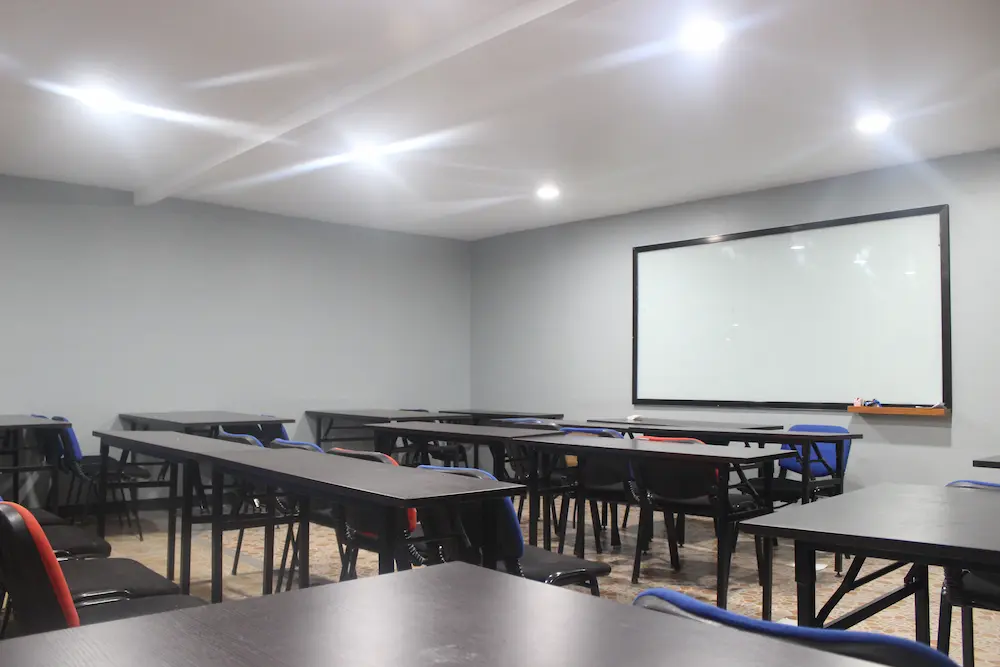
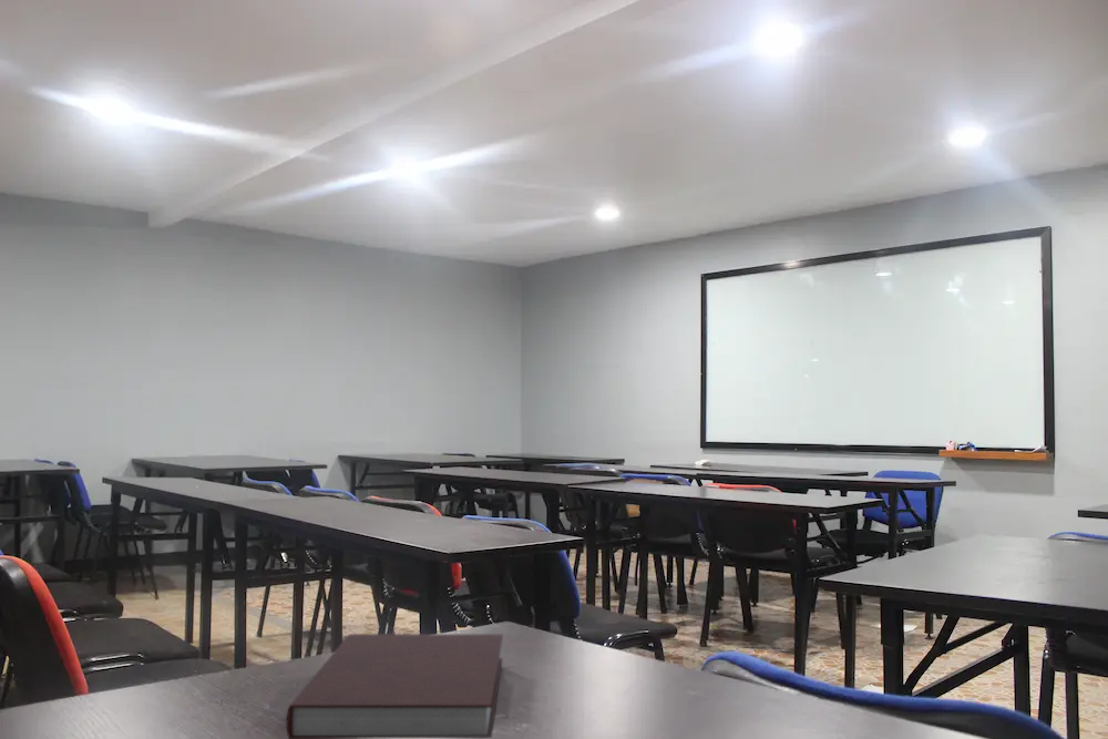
+ notebook [285,633,504,739]
